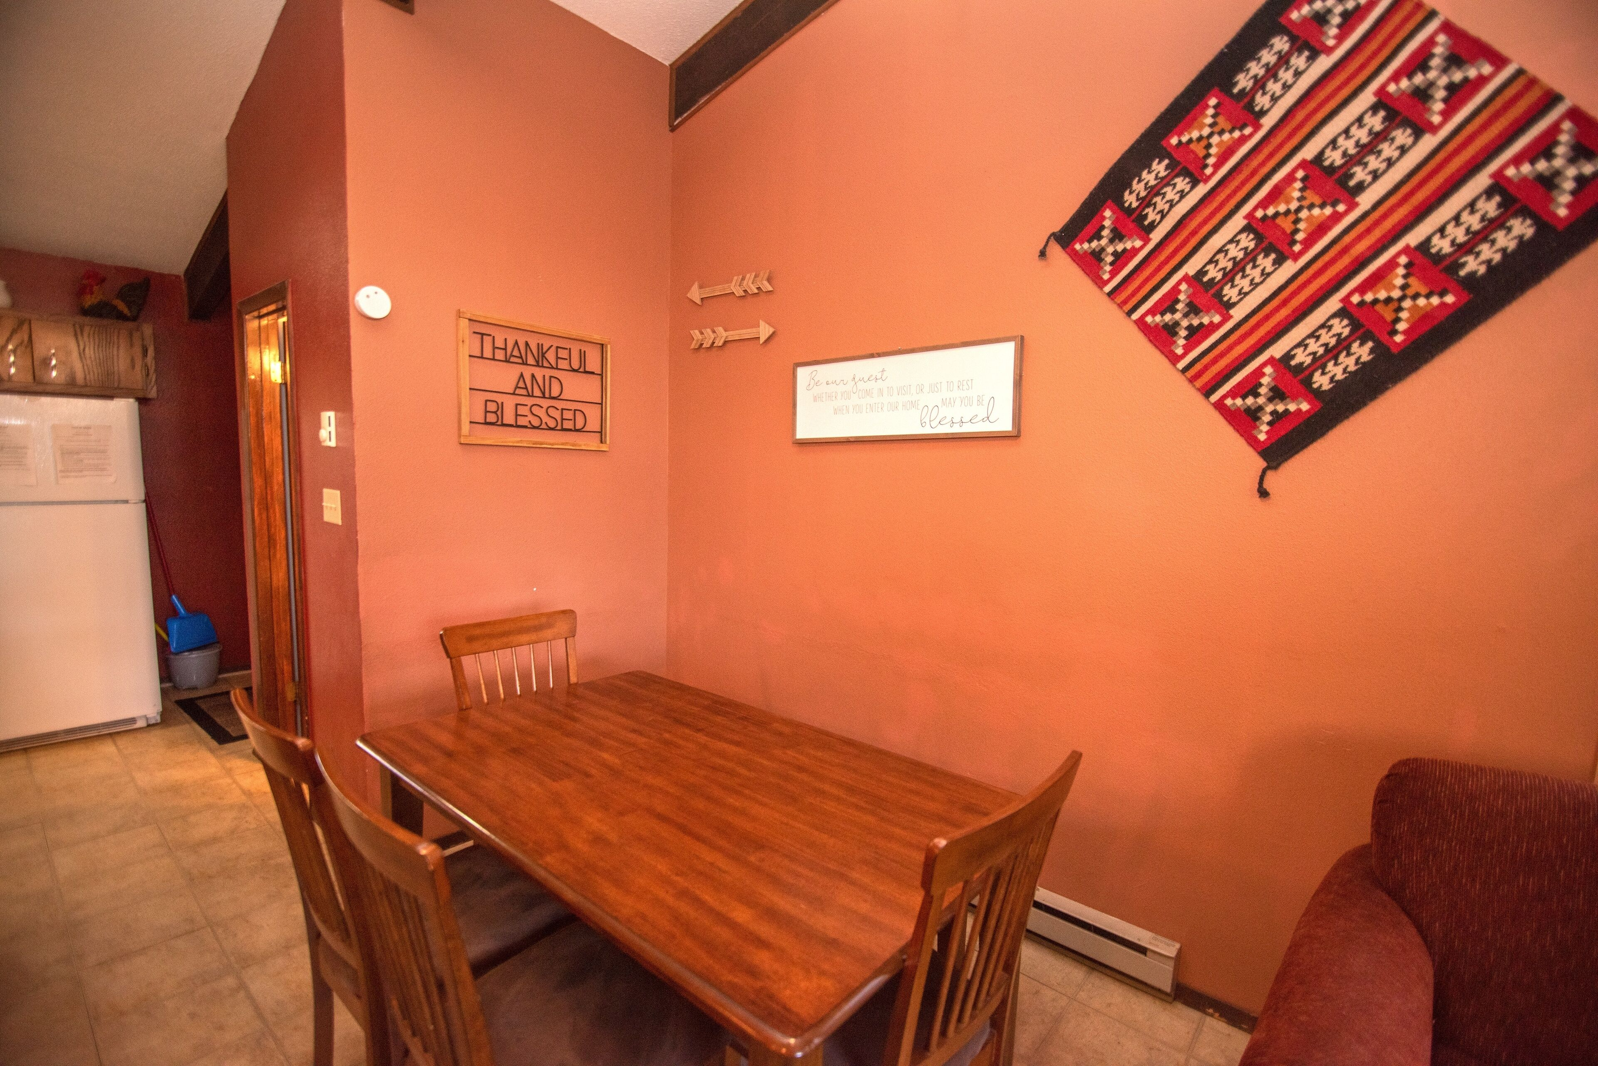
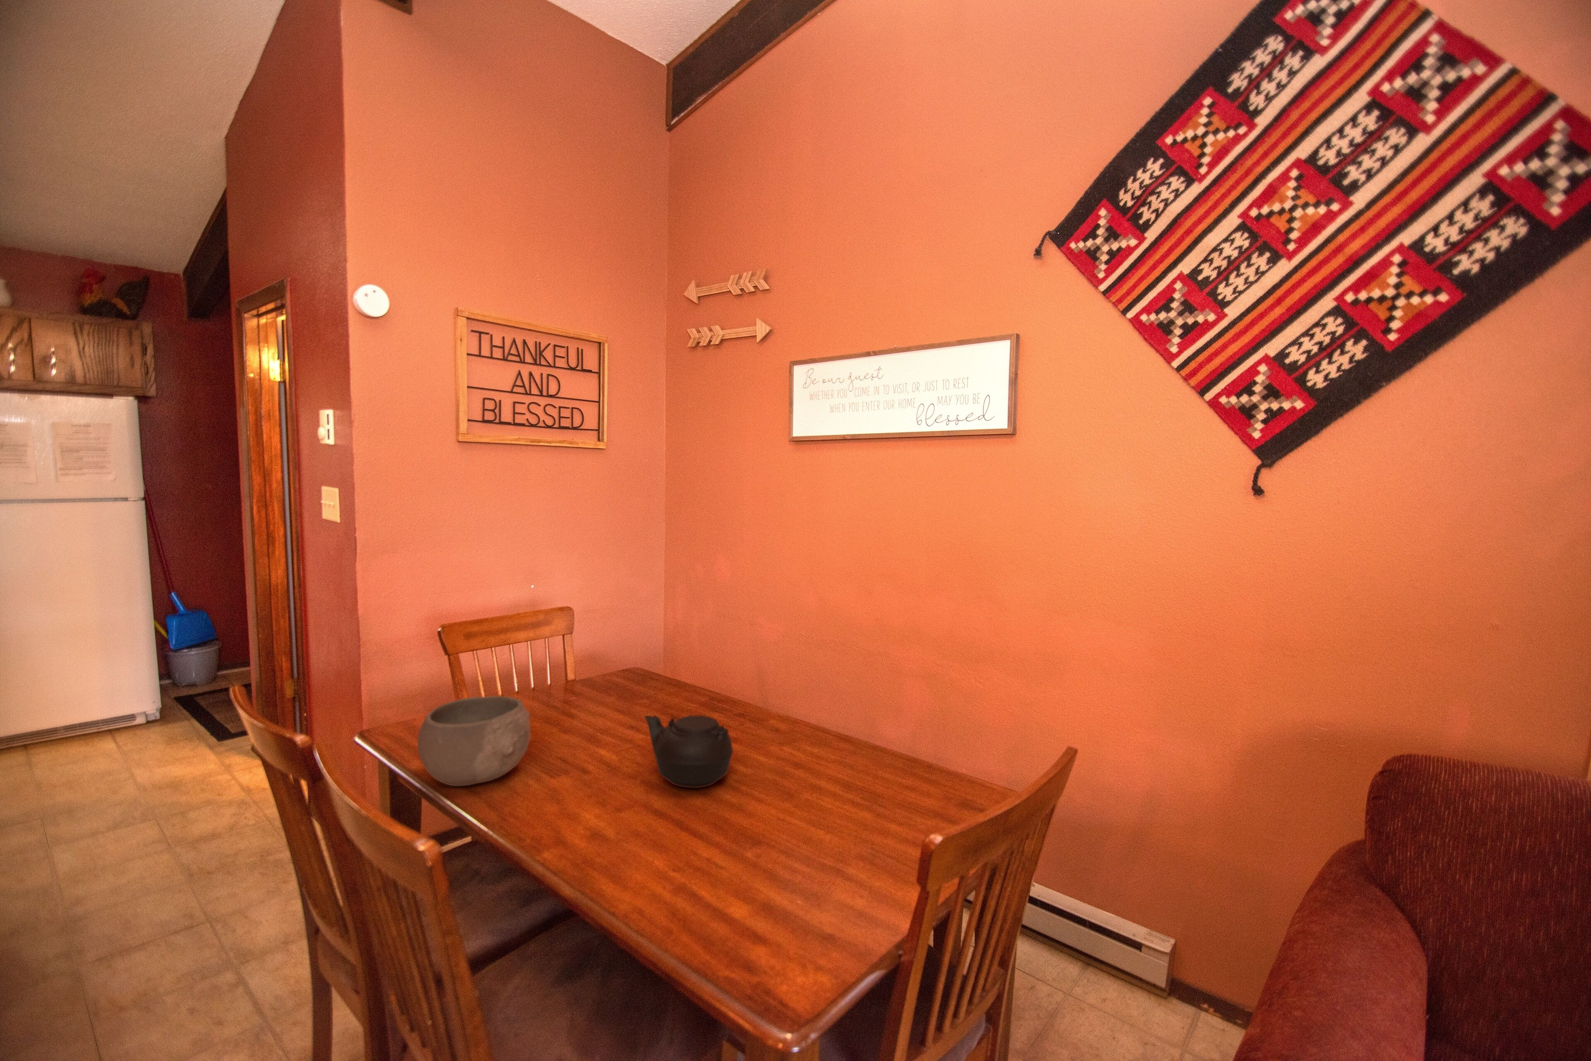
+ teapot [644,715,733,789]
+ bowl [417,696,531,786]
